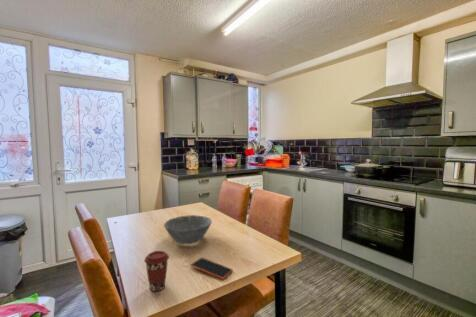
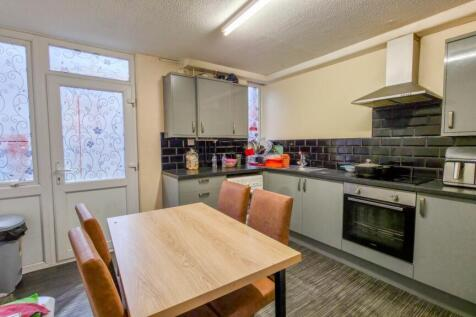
- smartphone [190,257,234,280]
- coffee cup [143,250,170,292]
- bowl [163,214,213,245]
